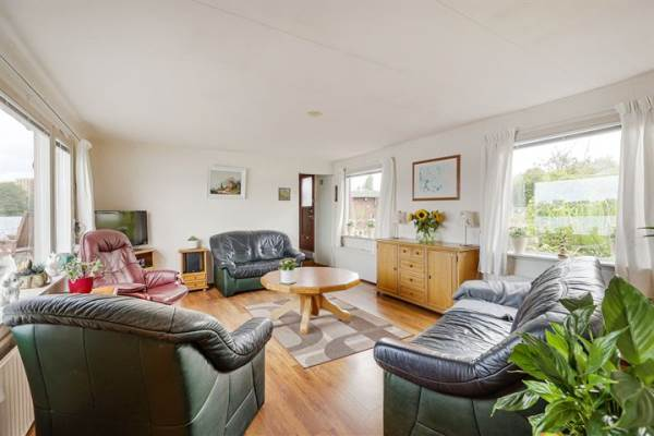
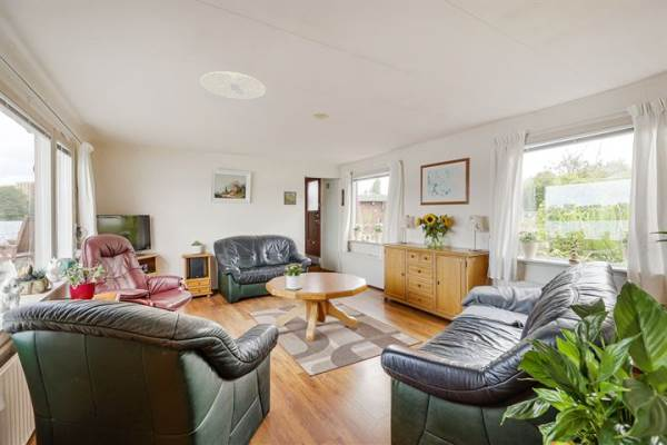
+ ceiling light [199,70,267,100]
